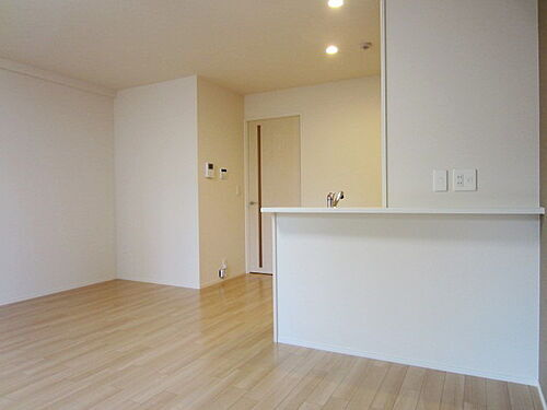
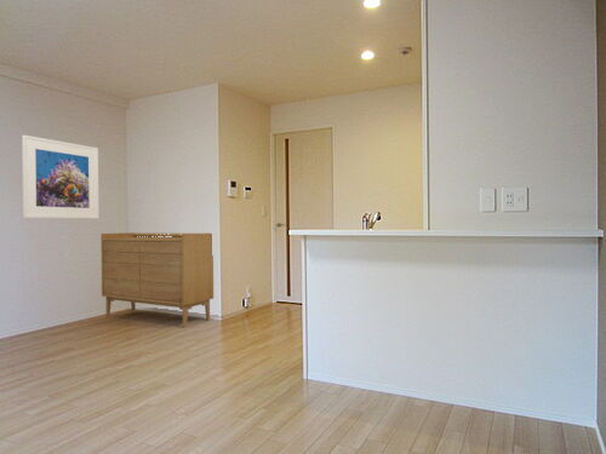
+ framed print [21,134,101,220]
+ sideboard [99,231,215,329]
